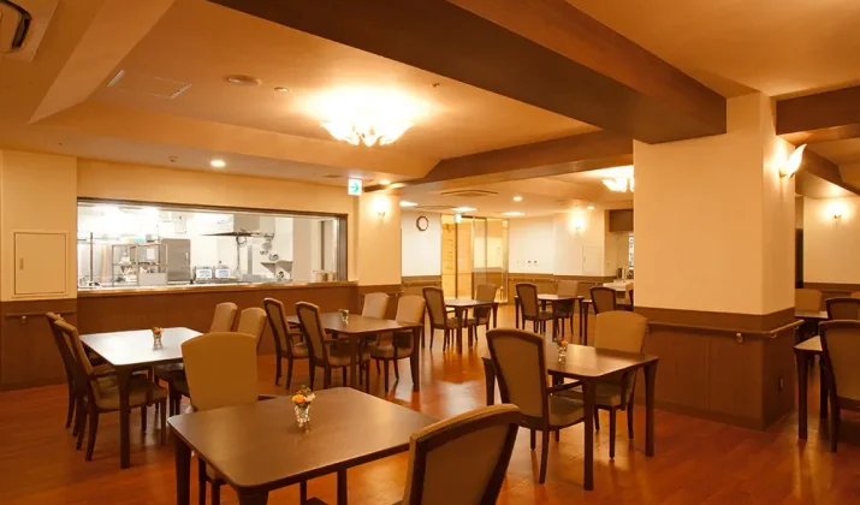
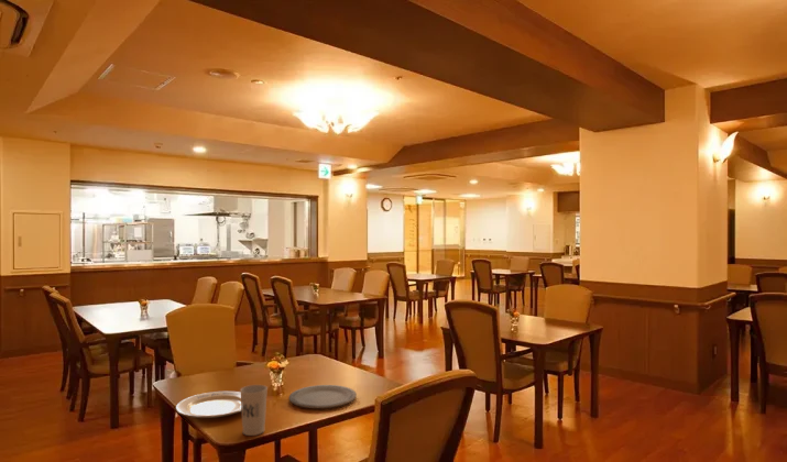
+ plate [288,384,358,409]
+ cup [239,384,269,437]
+ chinaware [175,391,241,419]
